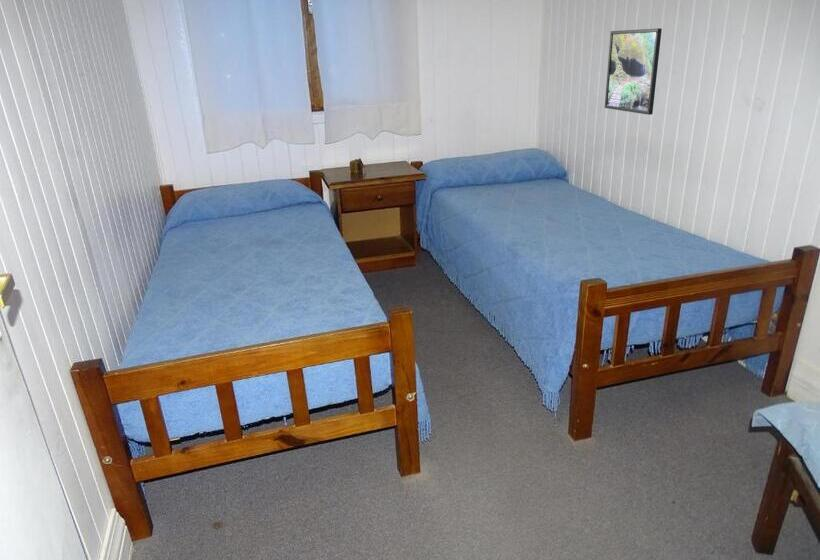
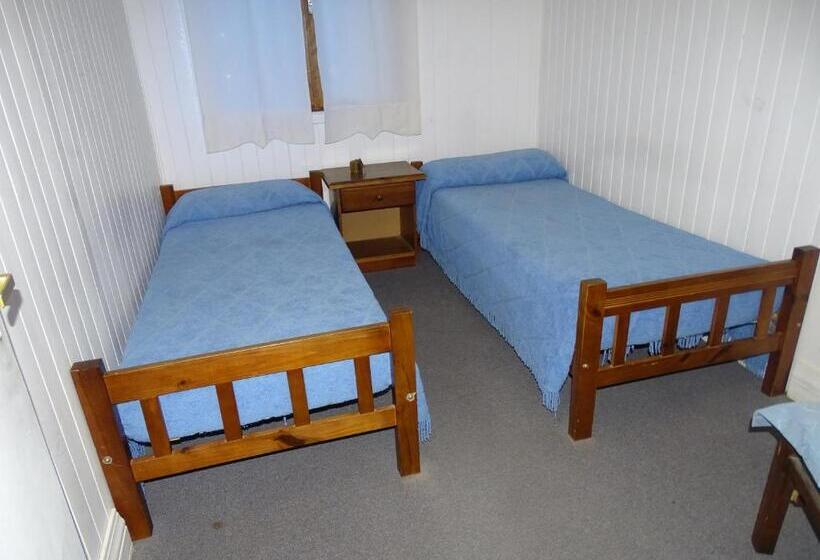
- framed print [604,27,663,116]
